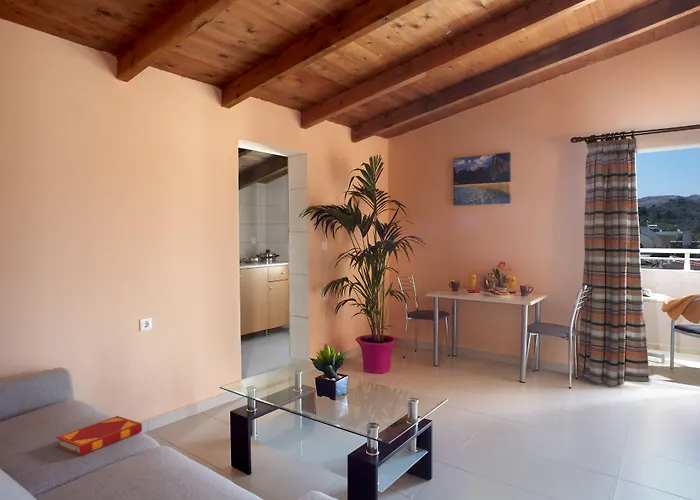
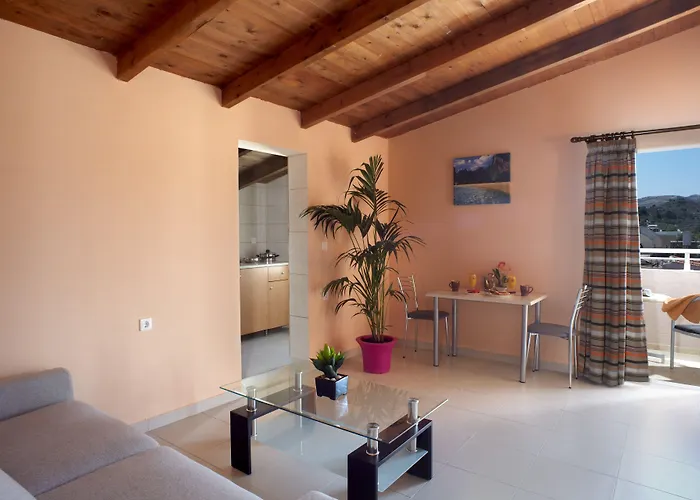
- hardback book [55,415,143,457]
